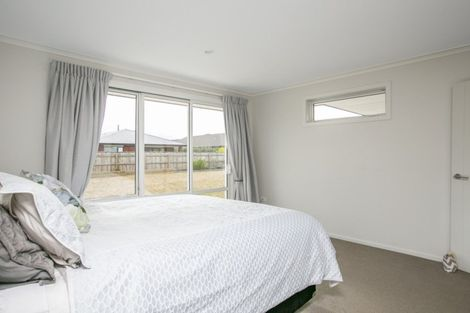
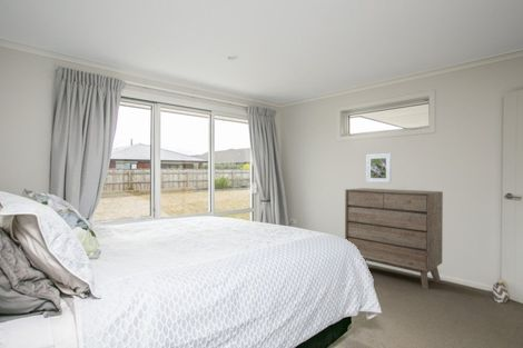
+ dresser [344,187,444,290]
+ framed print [365,152,392,183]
